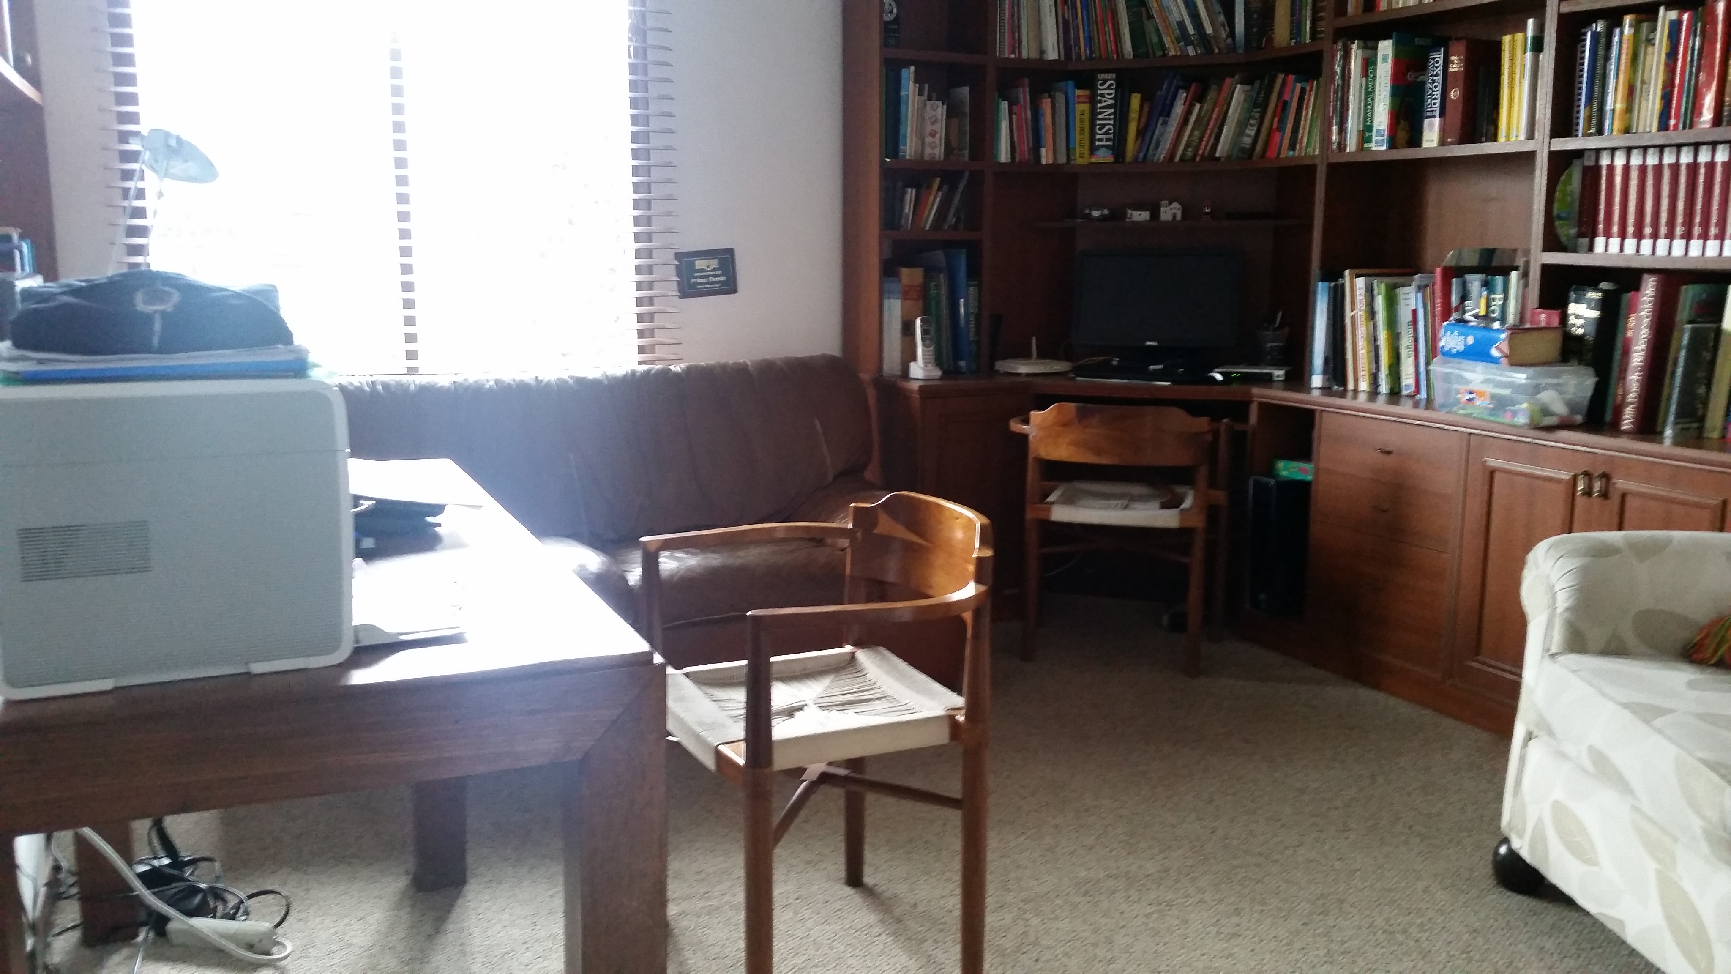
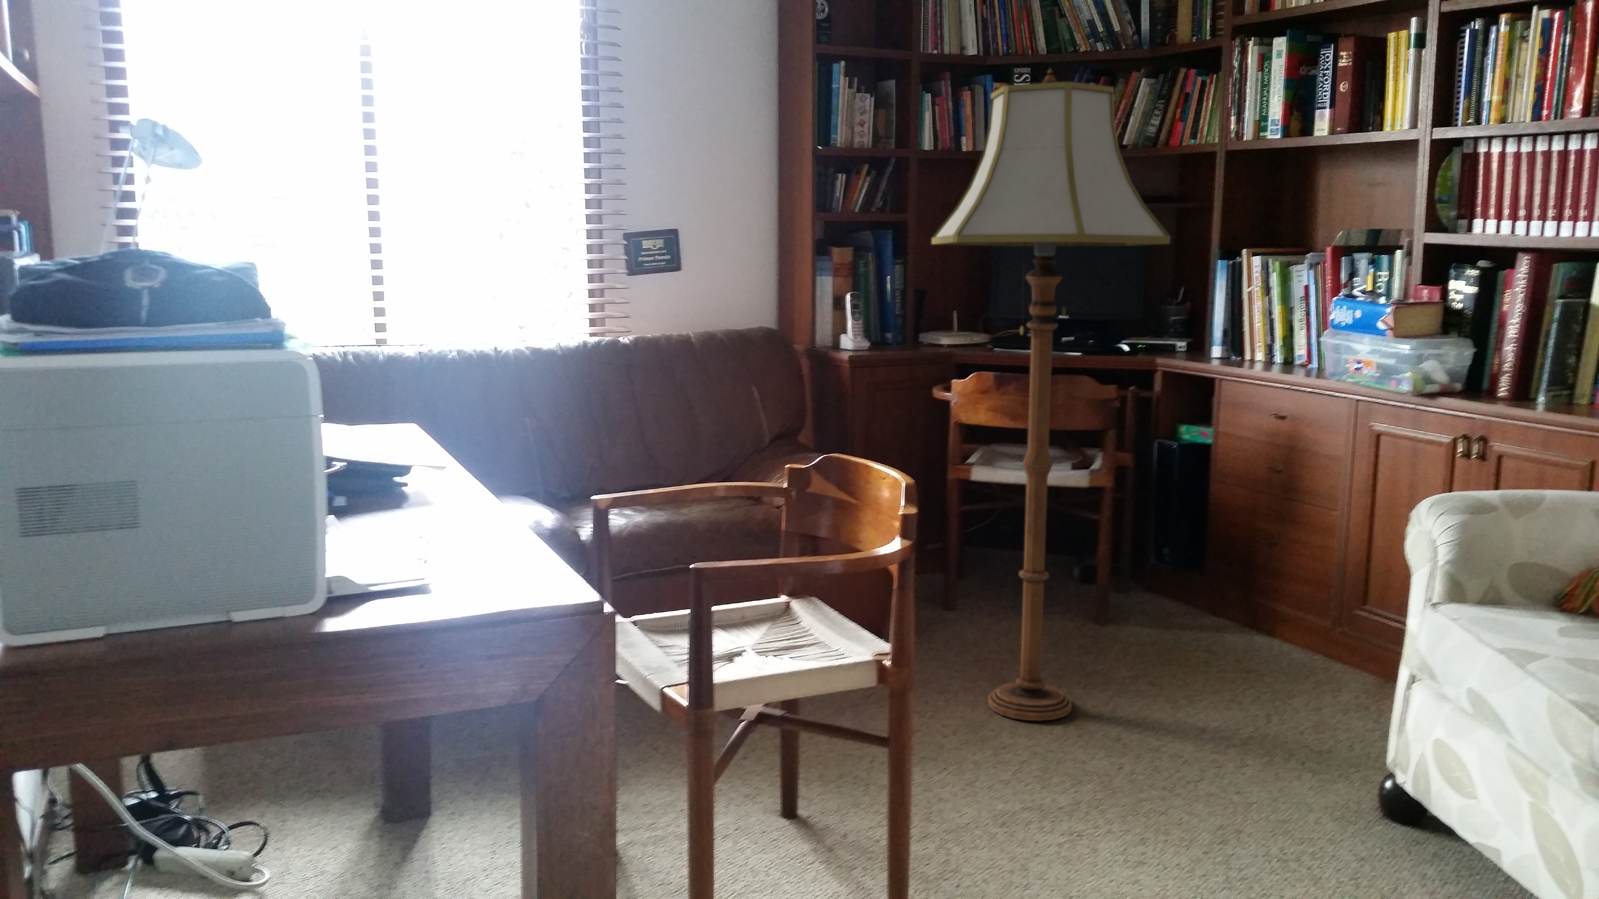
+ floor lamp [931,67,1171,721]
